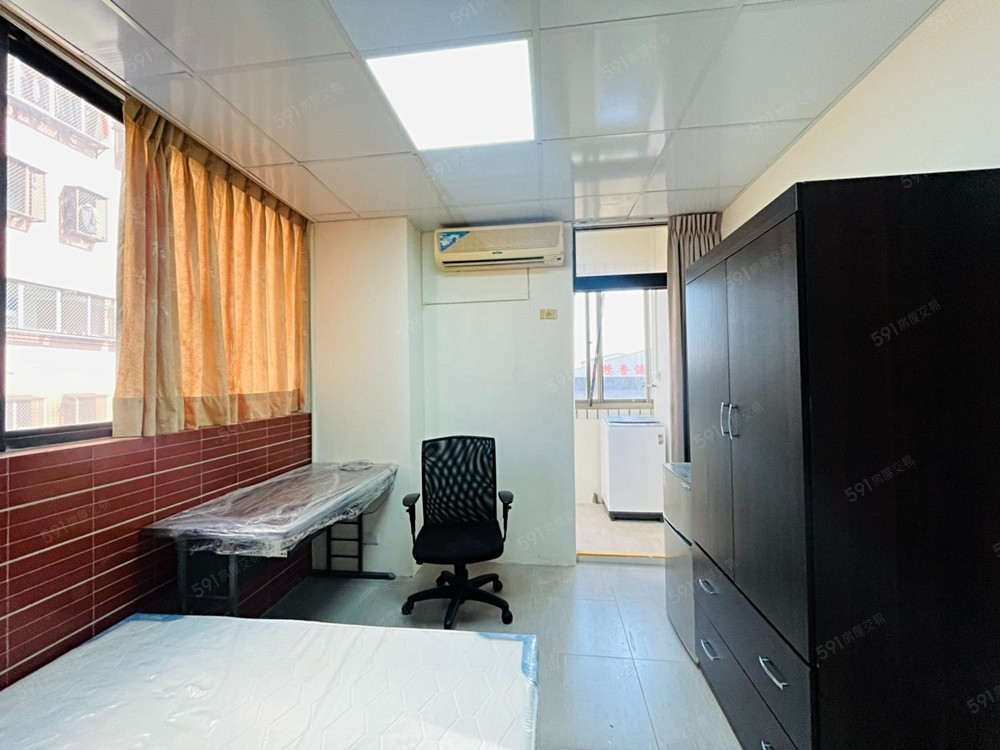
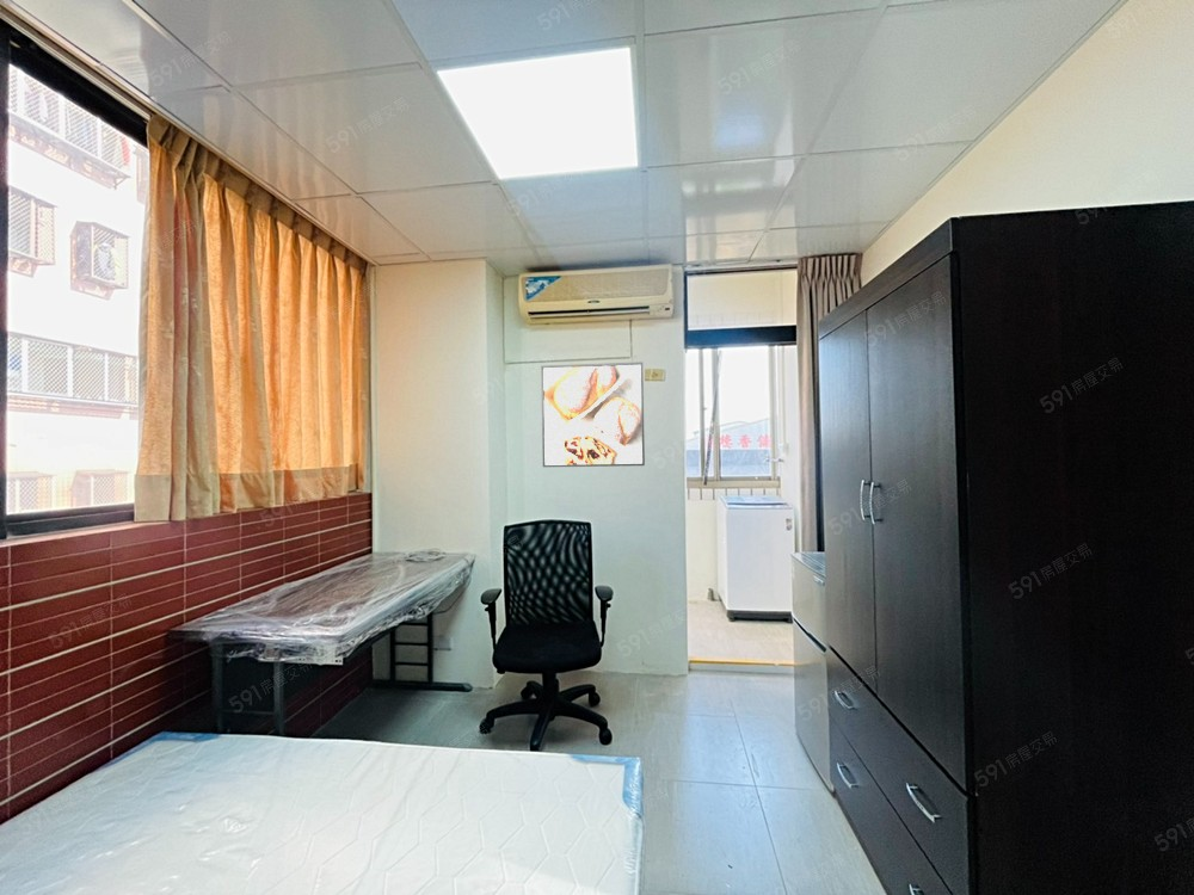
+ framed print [540,362,646,468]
